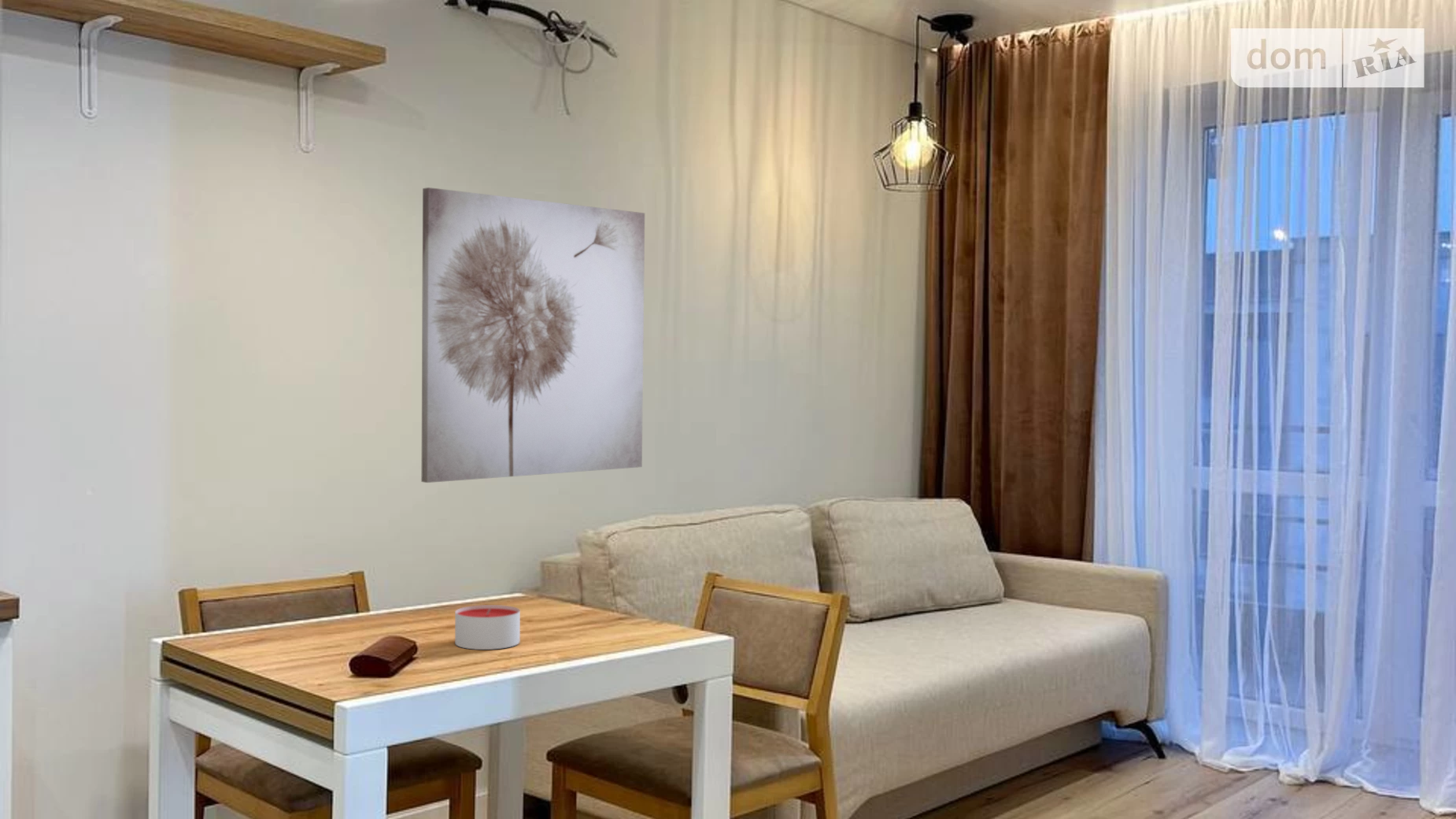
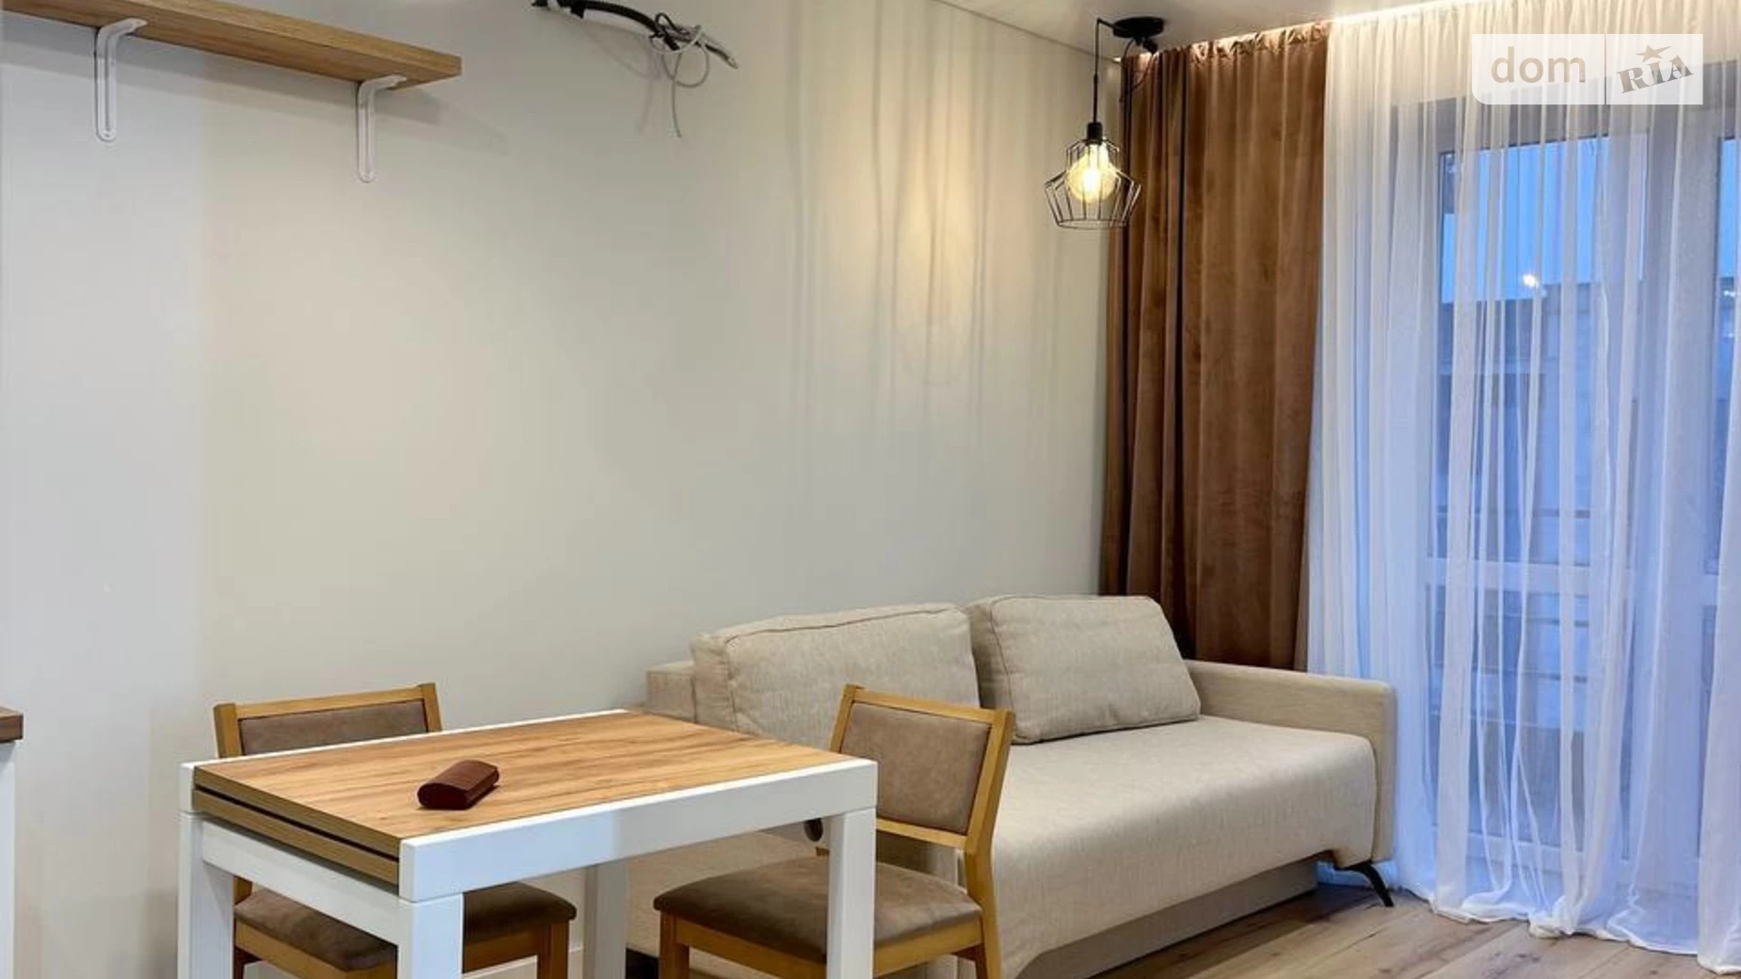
- wall art [420,187,645,484]
- candle [454,604,521,650]
